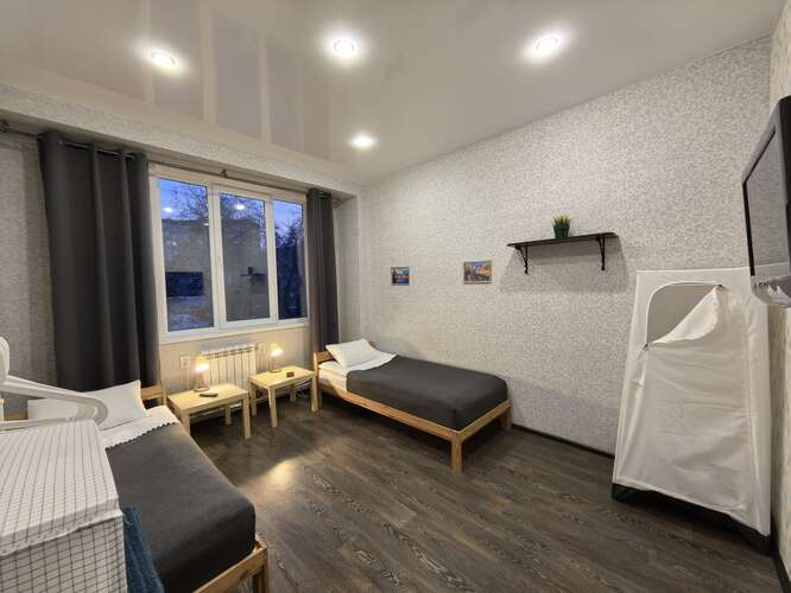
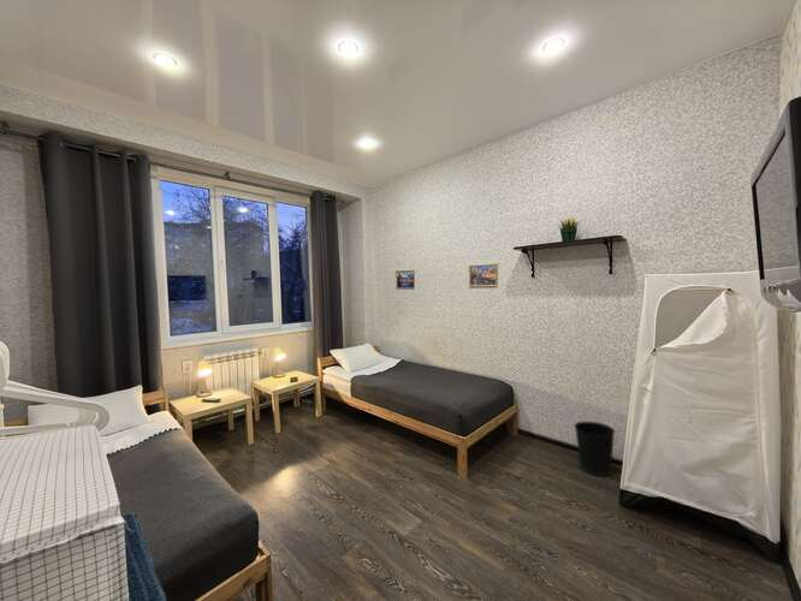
+ wastebasket [572,421,616,477]
